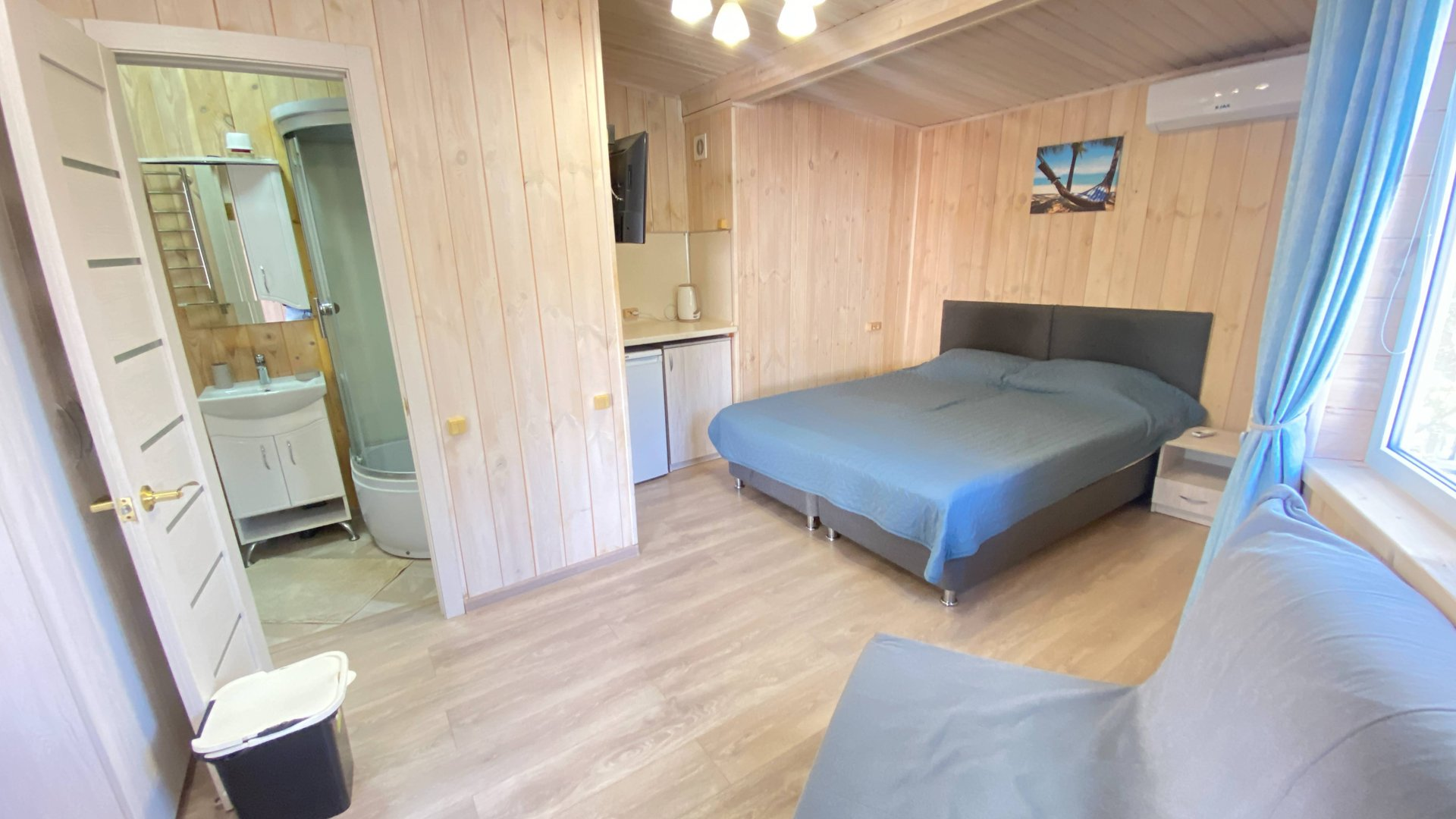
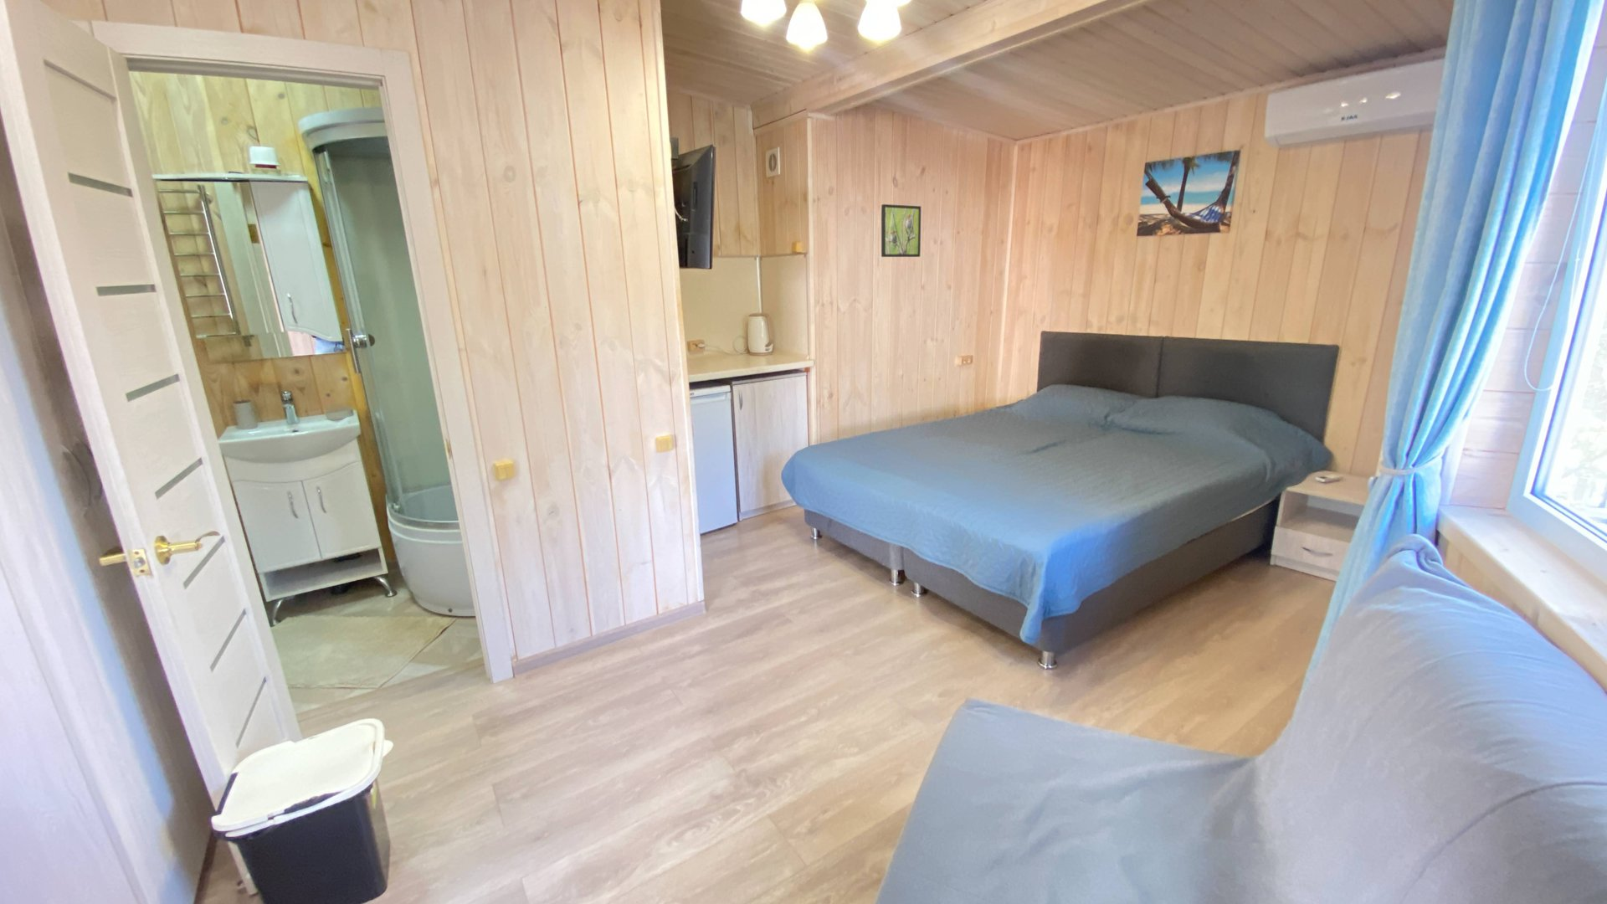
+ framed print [881,203,922,258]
